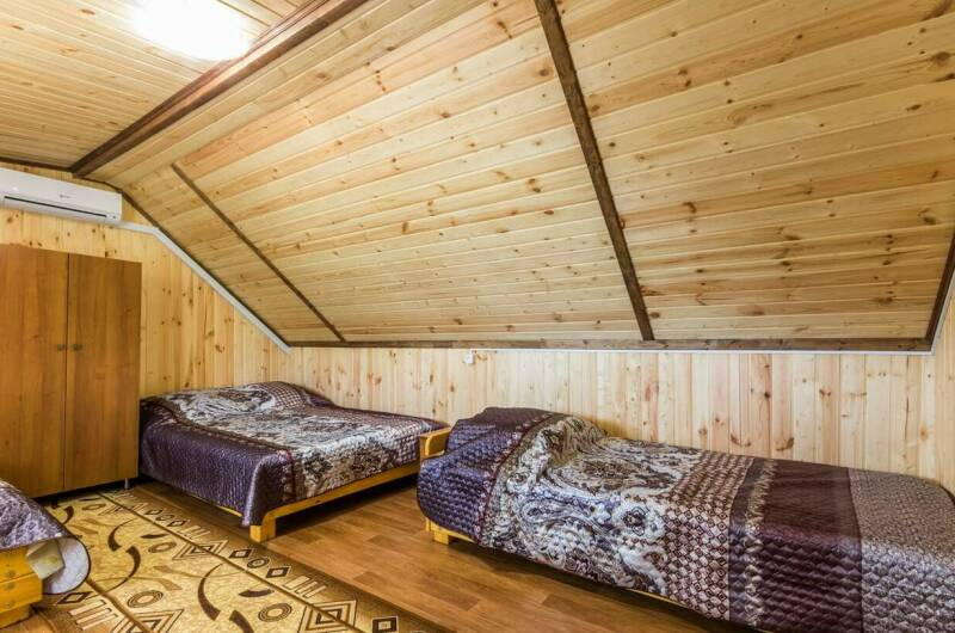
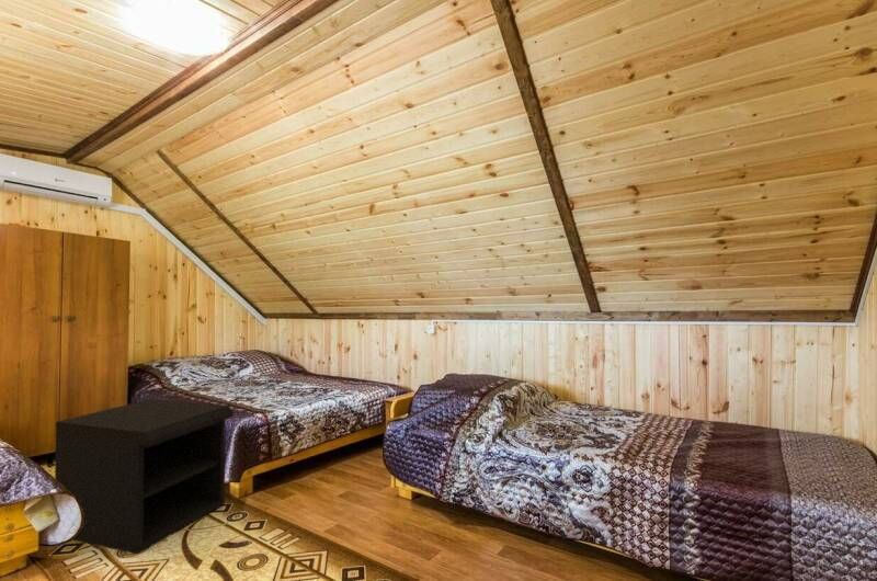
+ nightstand [54,398,235,555]
